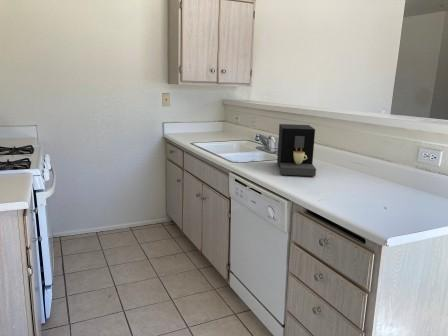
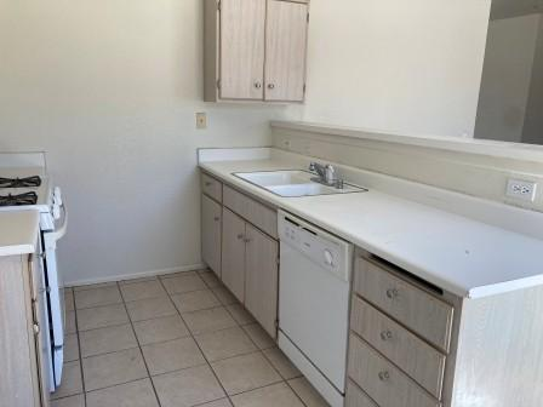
- coffee maker [276,123,317,177]
